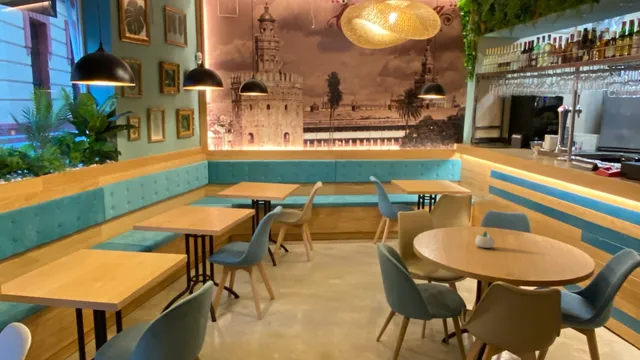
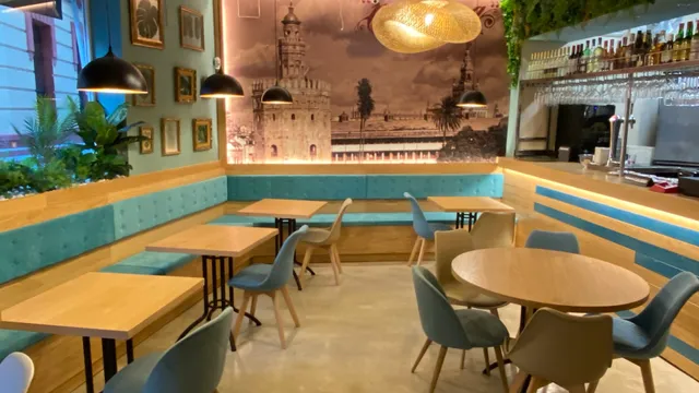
- succulent planter [474,230,496,249]
